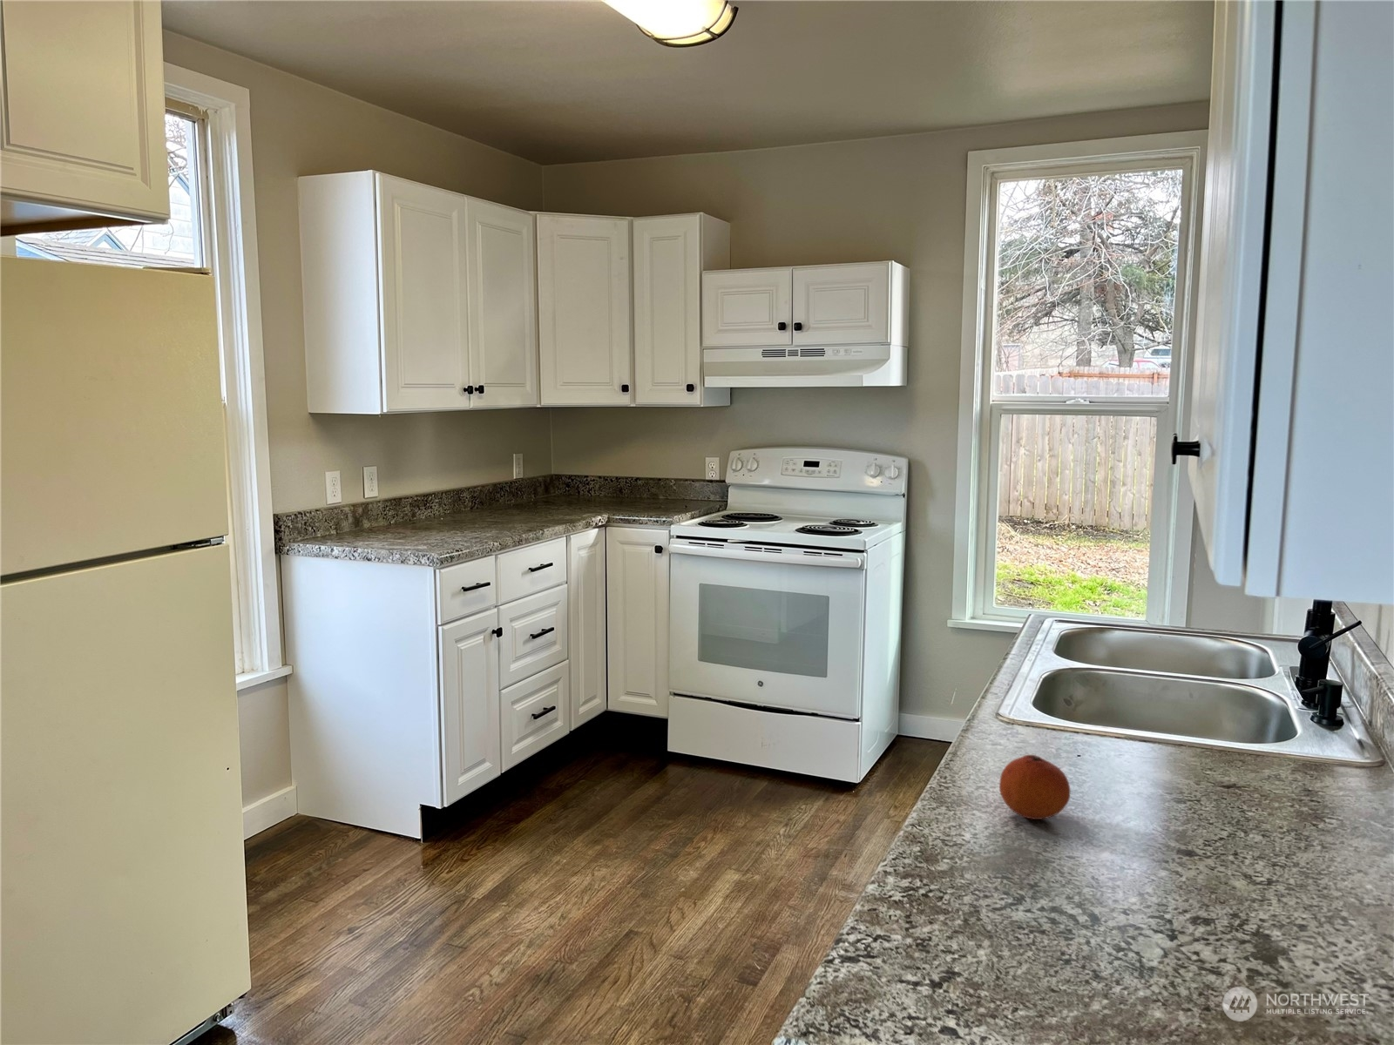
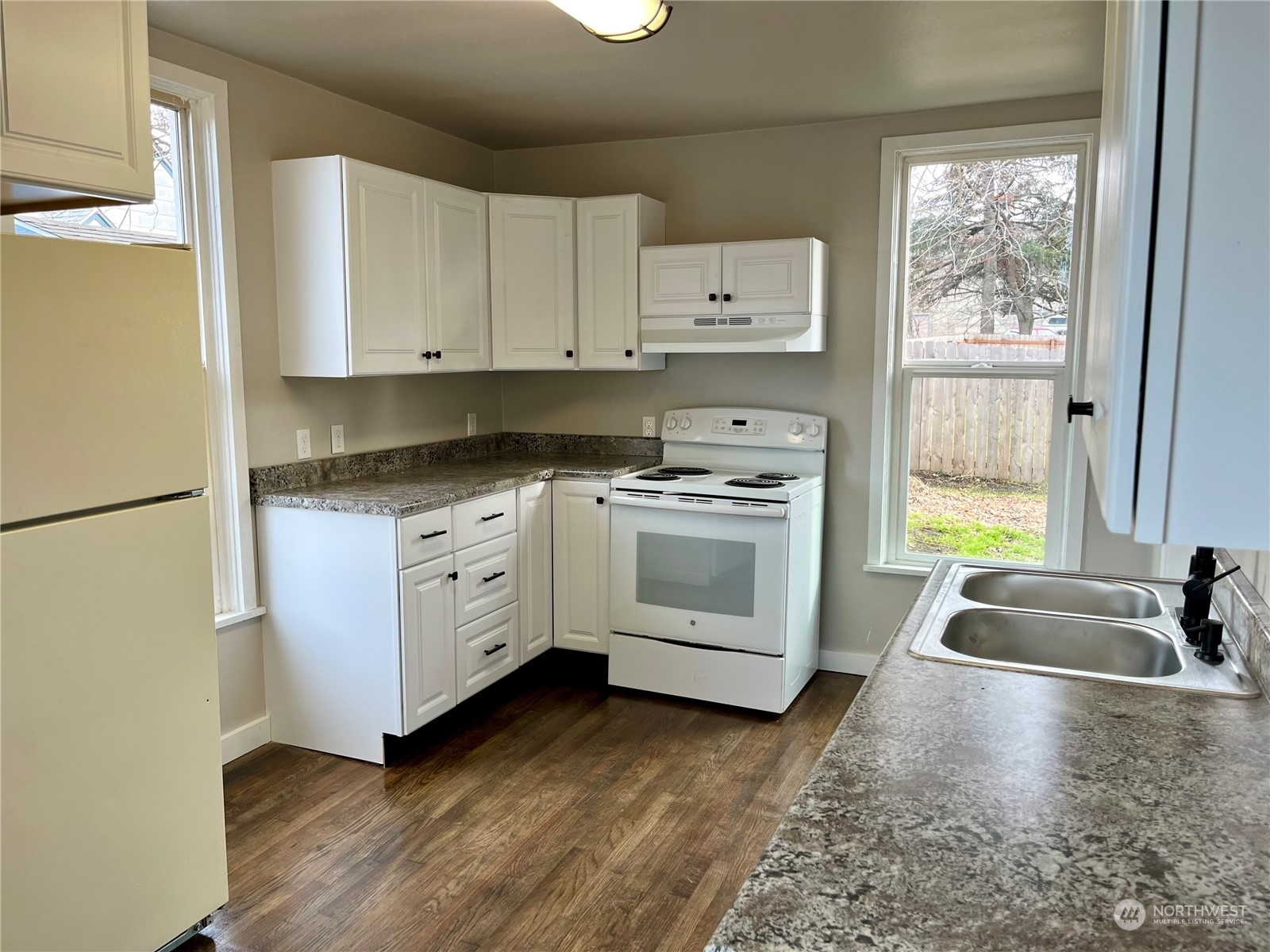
- fruit [999,754,1071,820]
